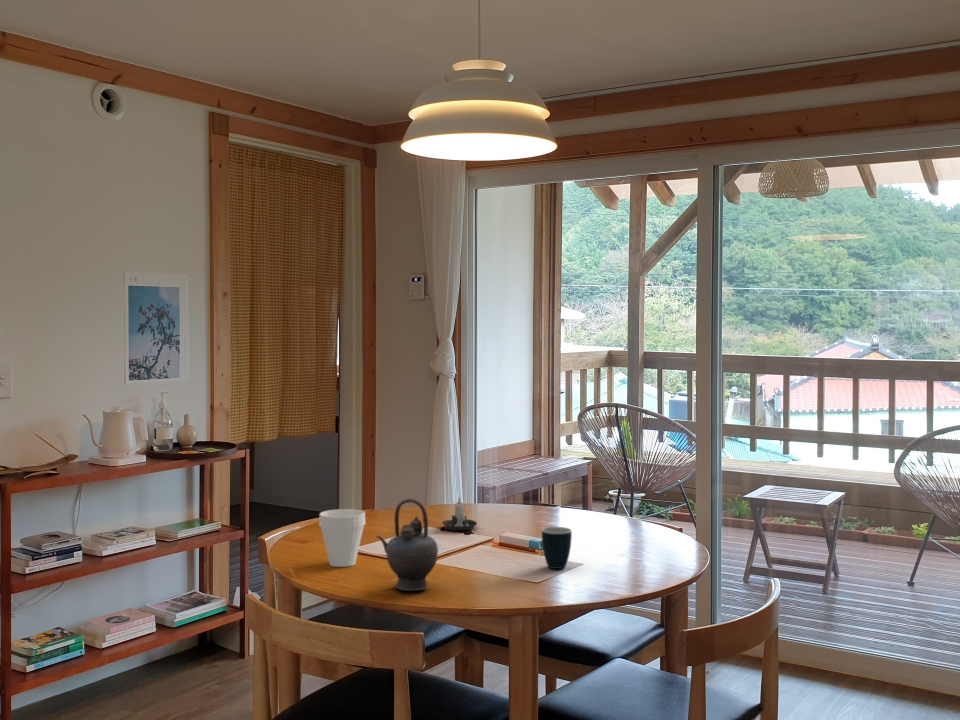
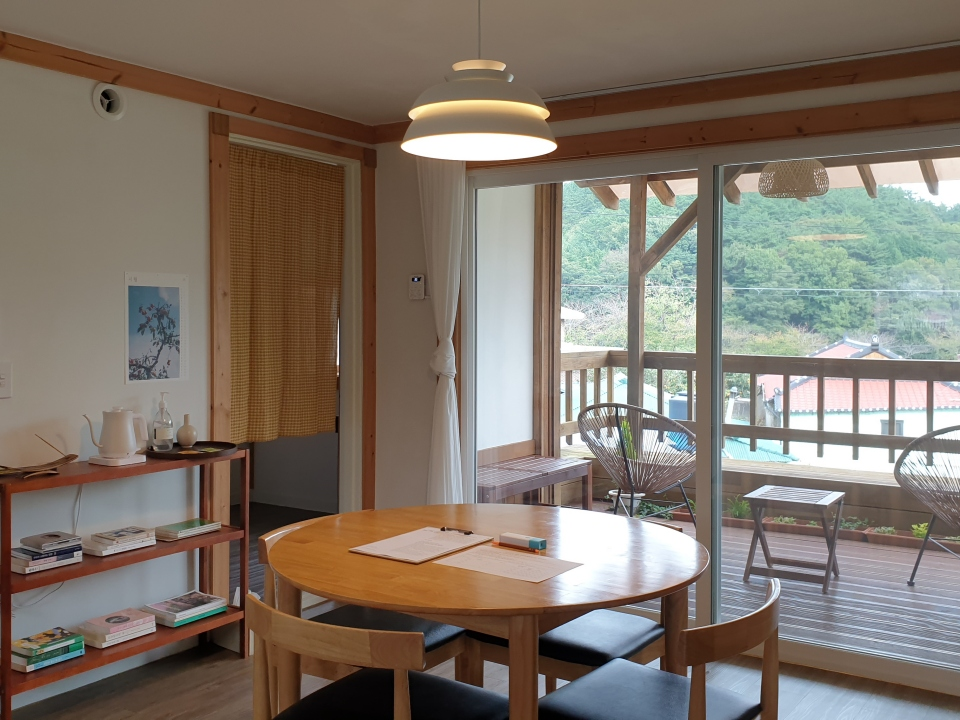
- cup [318,508,367,568]
- candle [441,496,478,531]
- mug [541,526,573,570]
- teapot [375,498,439,592]
